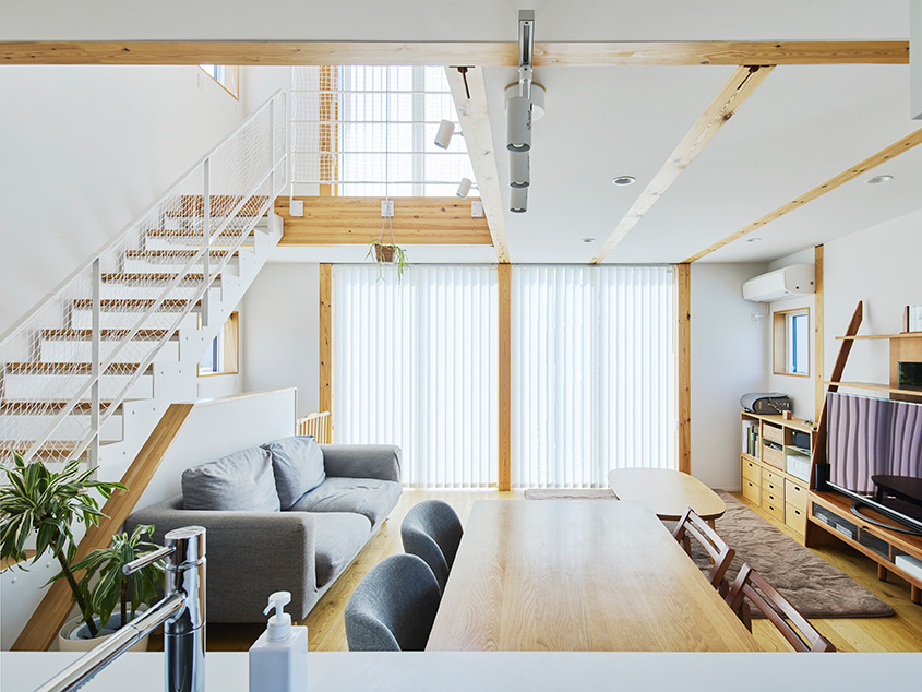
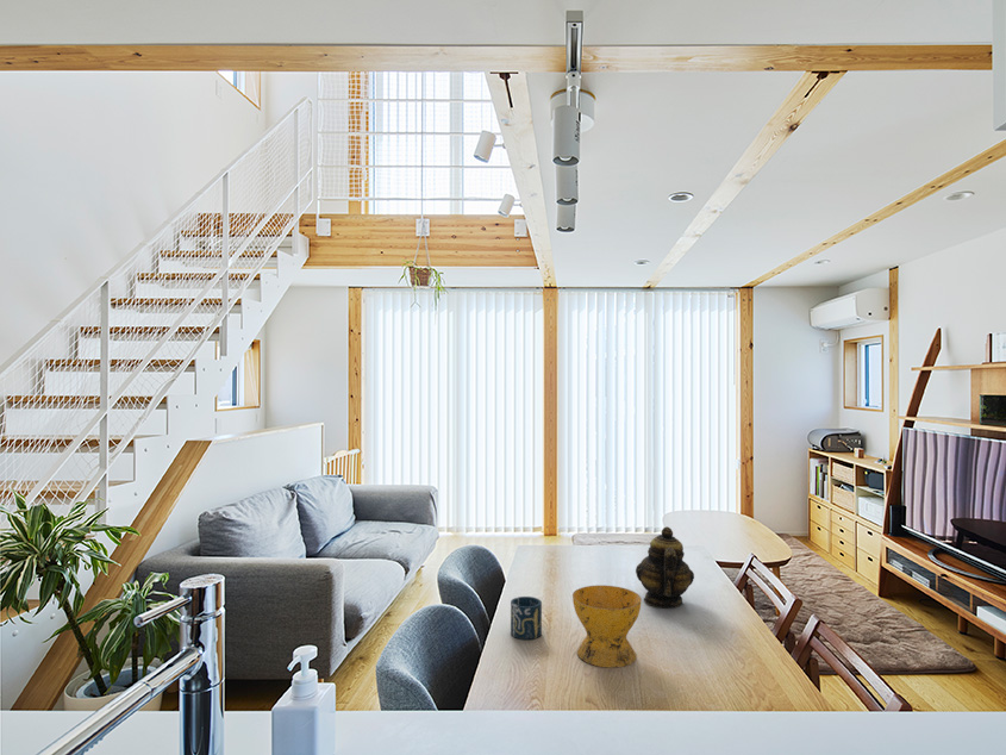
+ bowl [571,585,643,669]
+ cup [510,595,543,641]
+ teapot [635,525,695,610]
